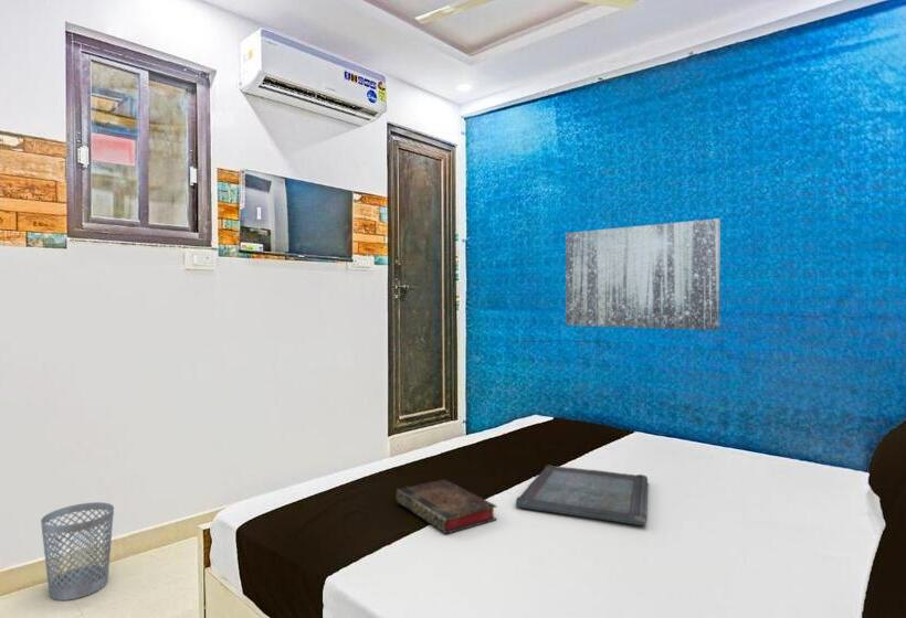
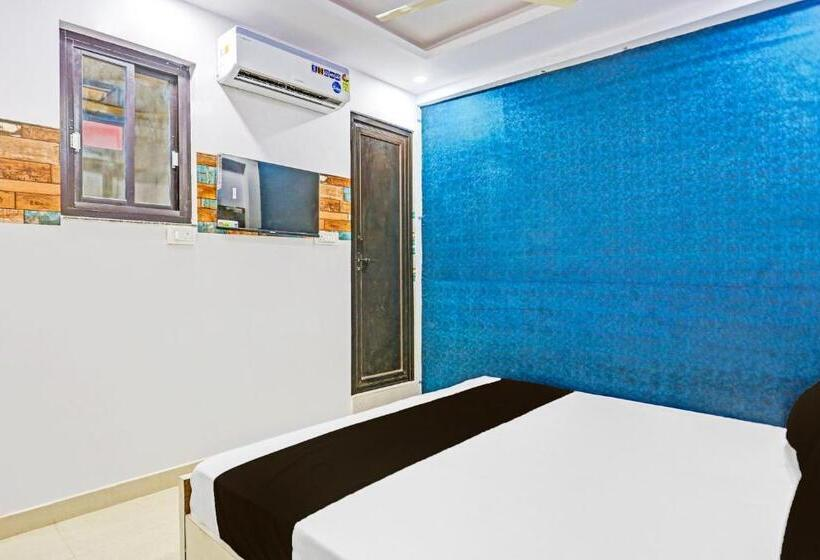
- book [396,478,498,535]
- wall art [565,217,721,331]
- wastebasket [40,501,115,601]
- serving tray [515,464,650,526]
